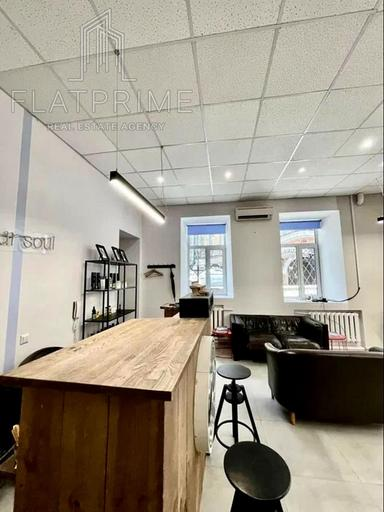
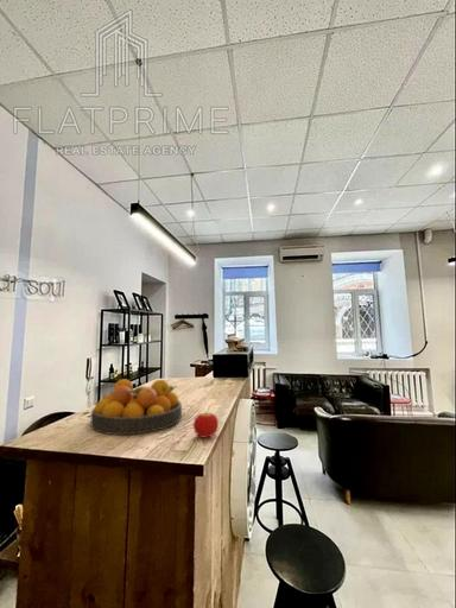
+ fruit [192,411,220,439]
+ fruit bowl [89,378,183,436]
